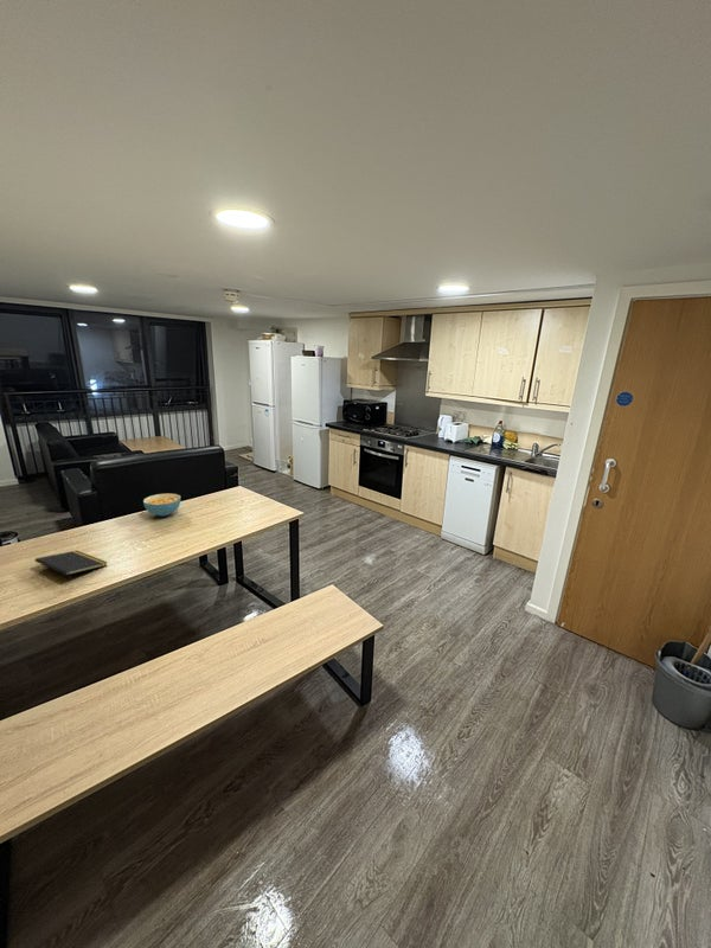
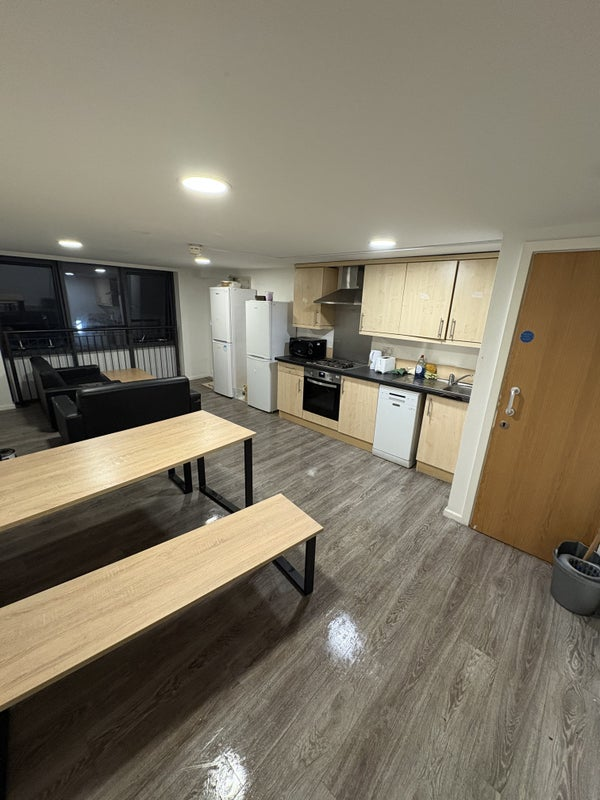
- cereal bowl [142,492,181,518]
- notepad [34,549,109,583]
